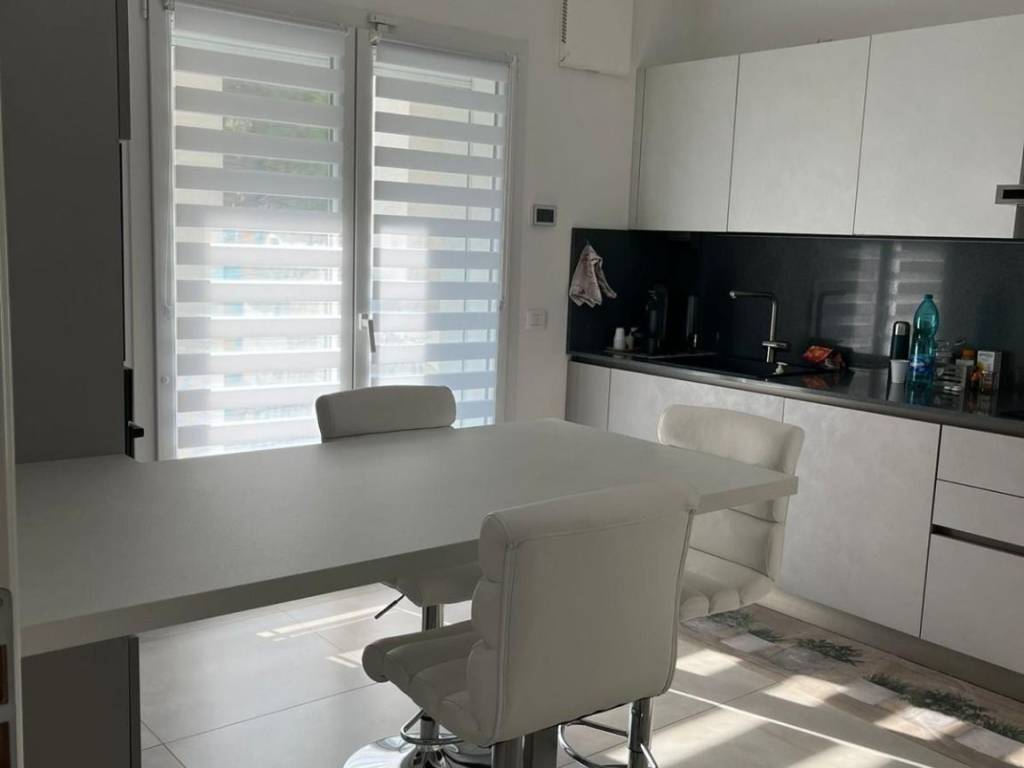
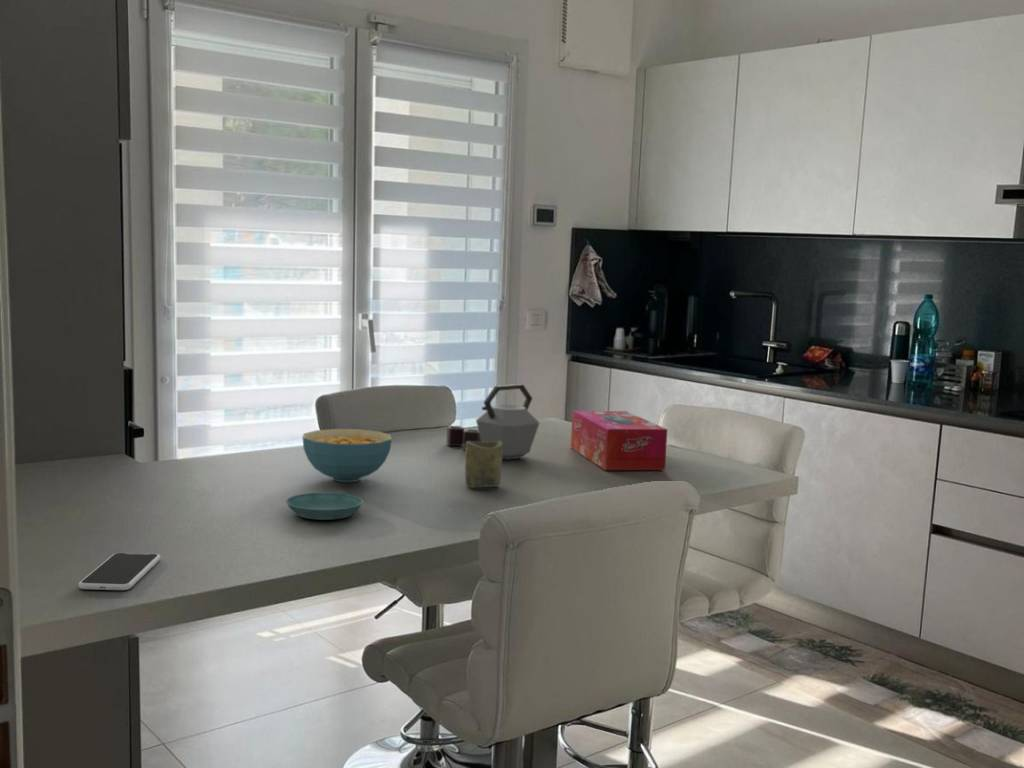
+ tissue box [570,410,668,471]
+ saucer [285,492,364,521]
+ kettle [446,383,540,461]
+ cup [464,441,503,488]
+ smartphone [78,552,162,591]
+ cereal bowl [301,428,393,483]
